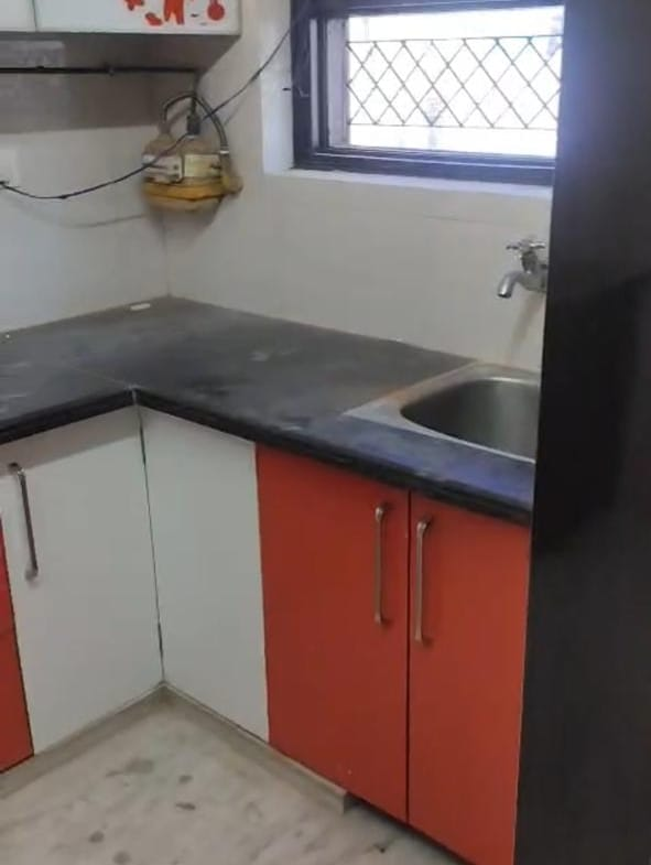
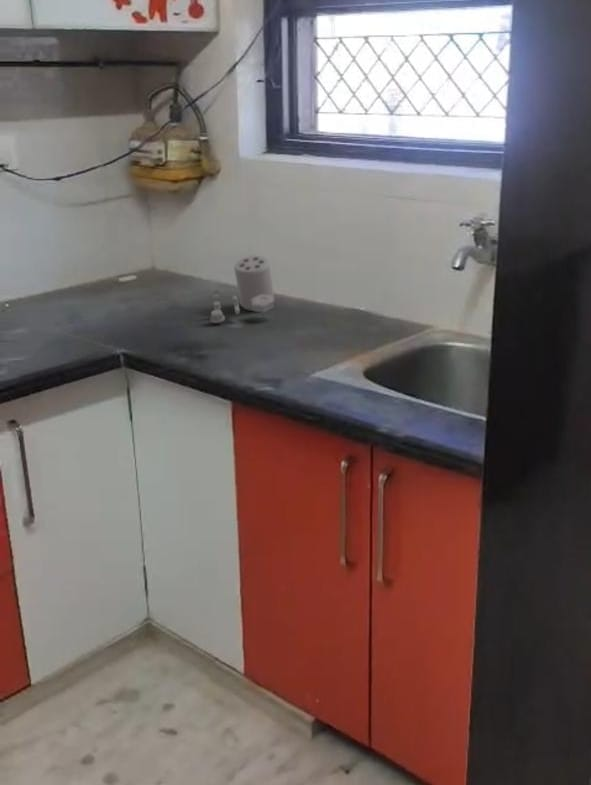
+ utensil holder [210,255,275,324]
